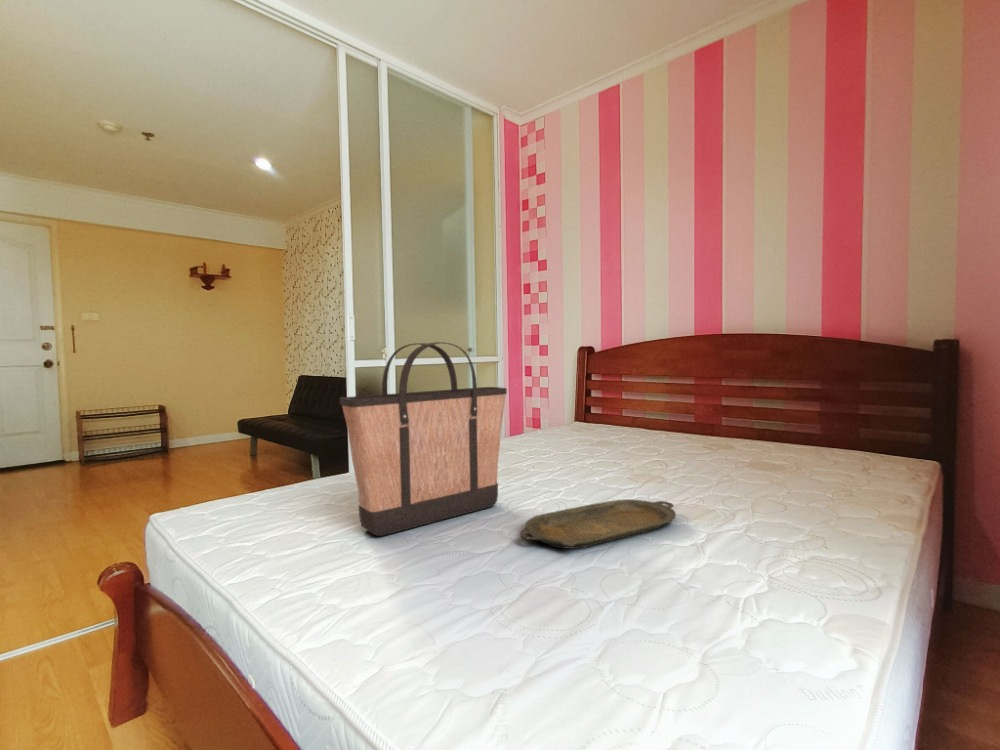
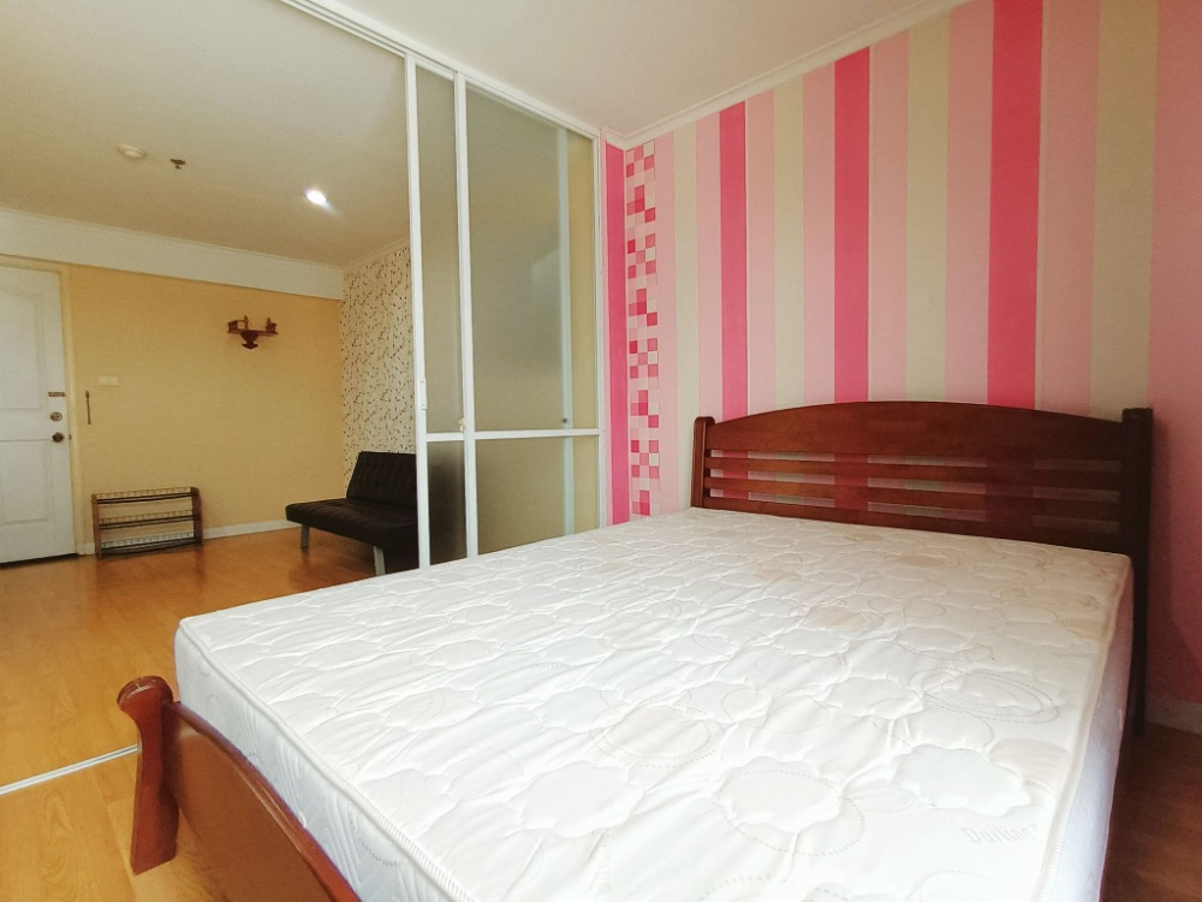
- serving tray [519,498,677,550]
- shopping bag [339,341,508,537]
